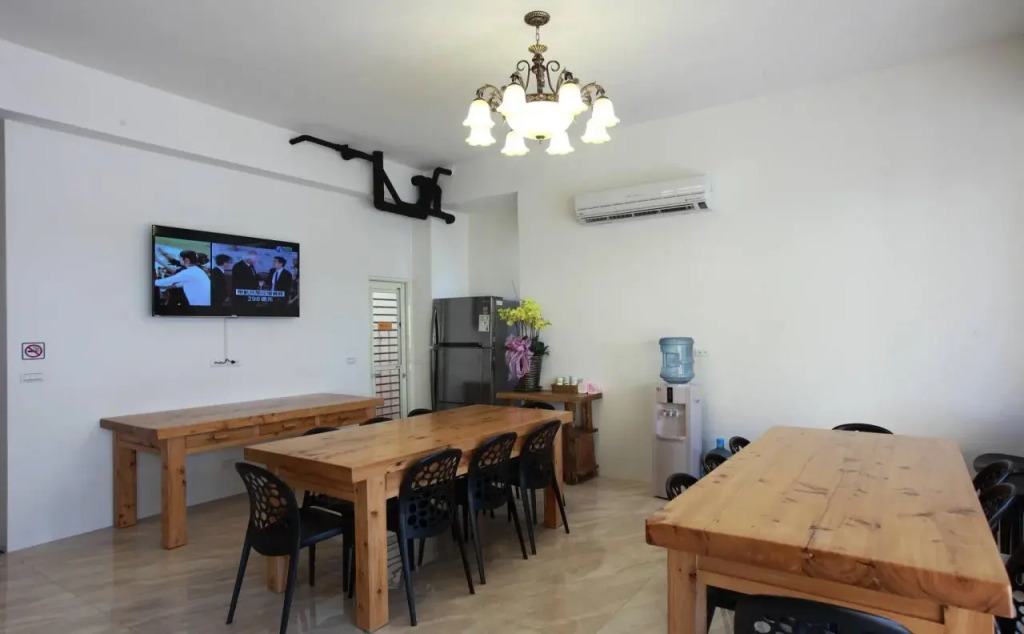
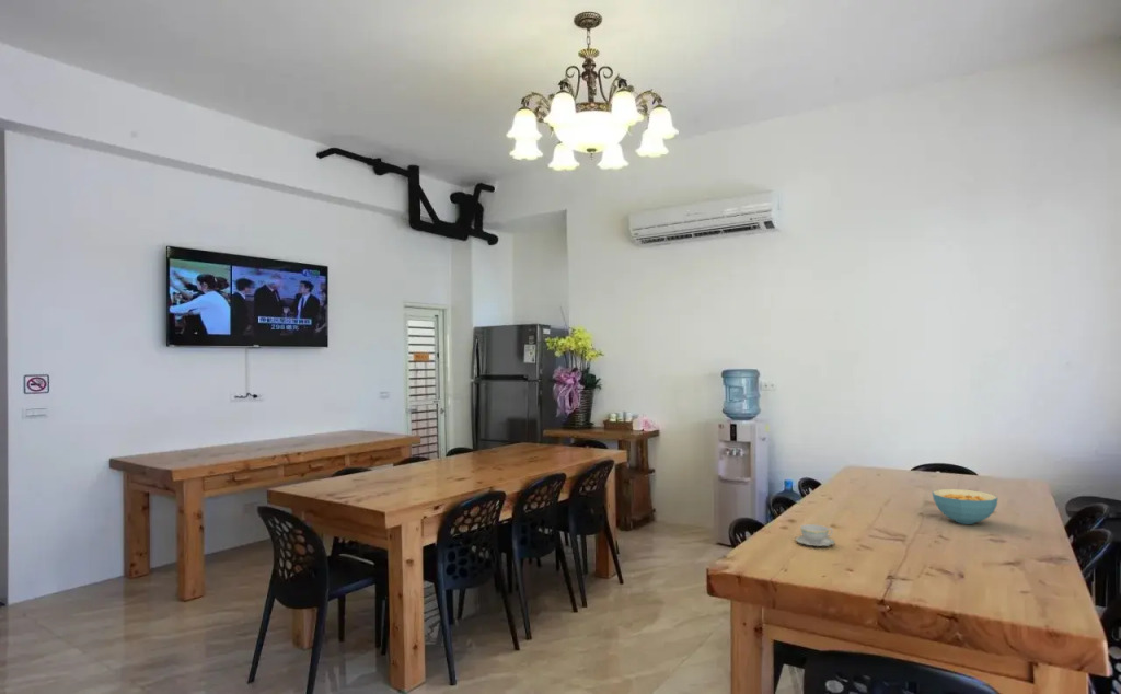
+ chinaware [794,523,836,547]
+ cereal bowl [931,488,998,525]
